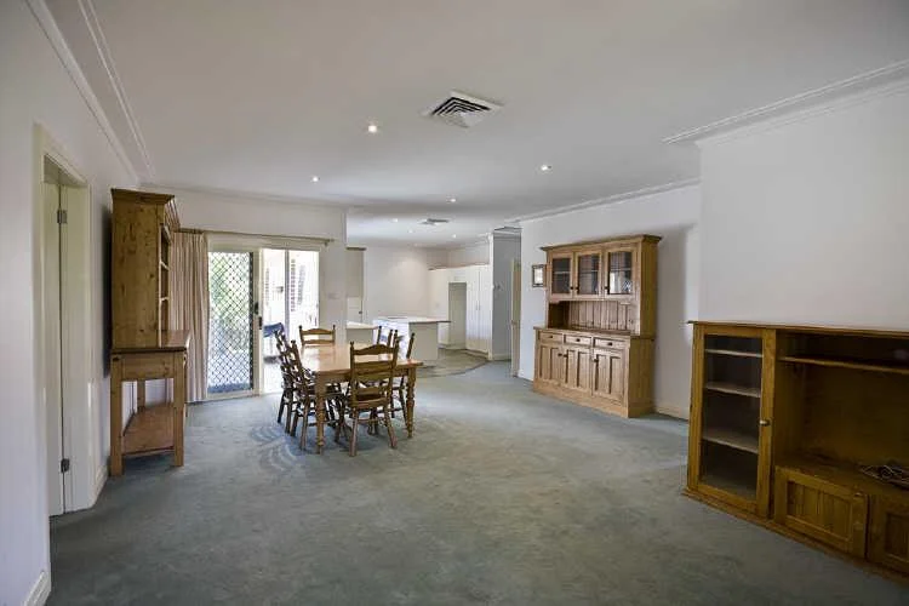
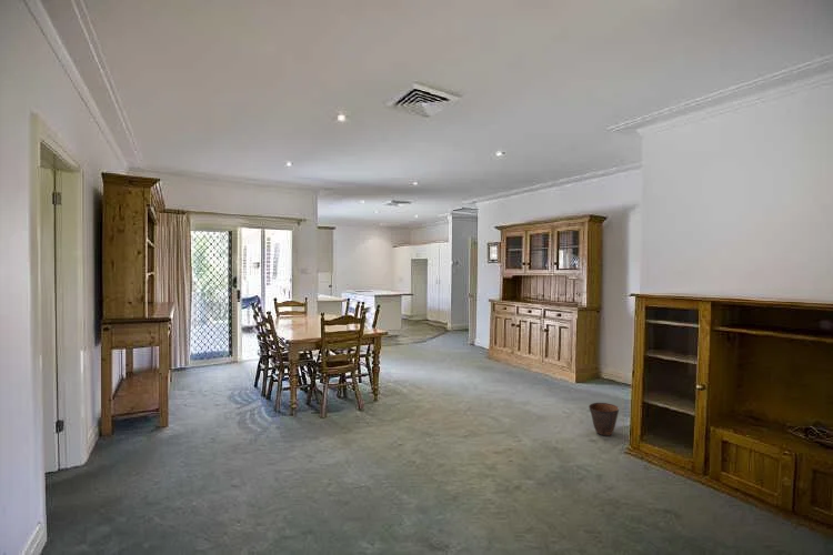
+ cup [588,402,620,437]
